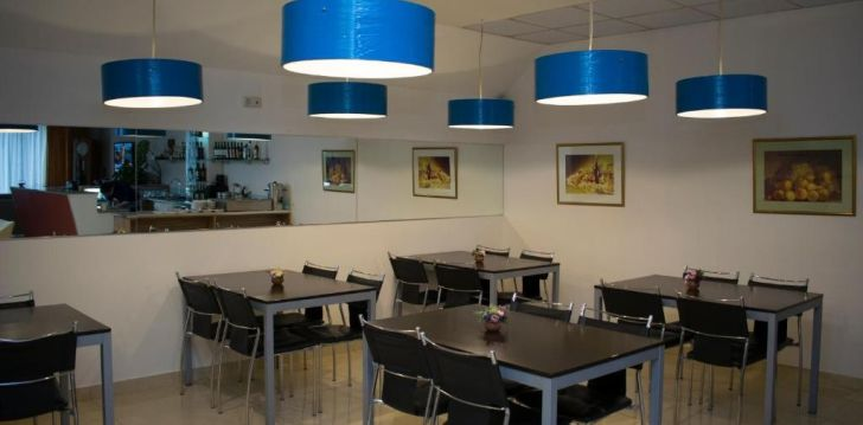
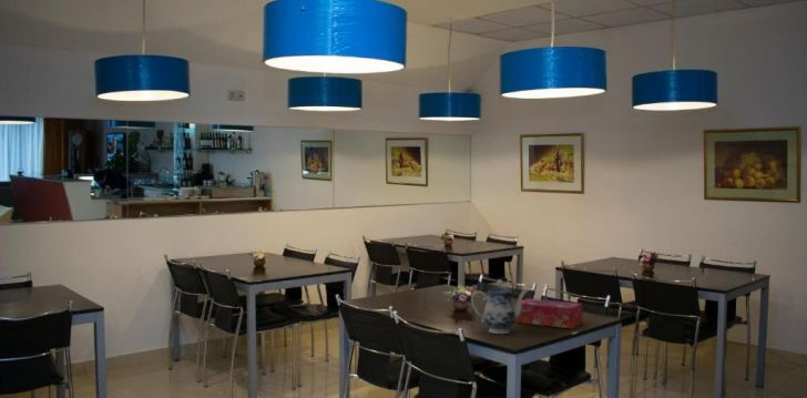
+ tissue box [515,297,583,329]
+ teapot [470,278,529,335]
